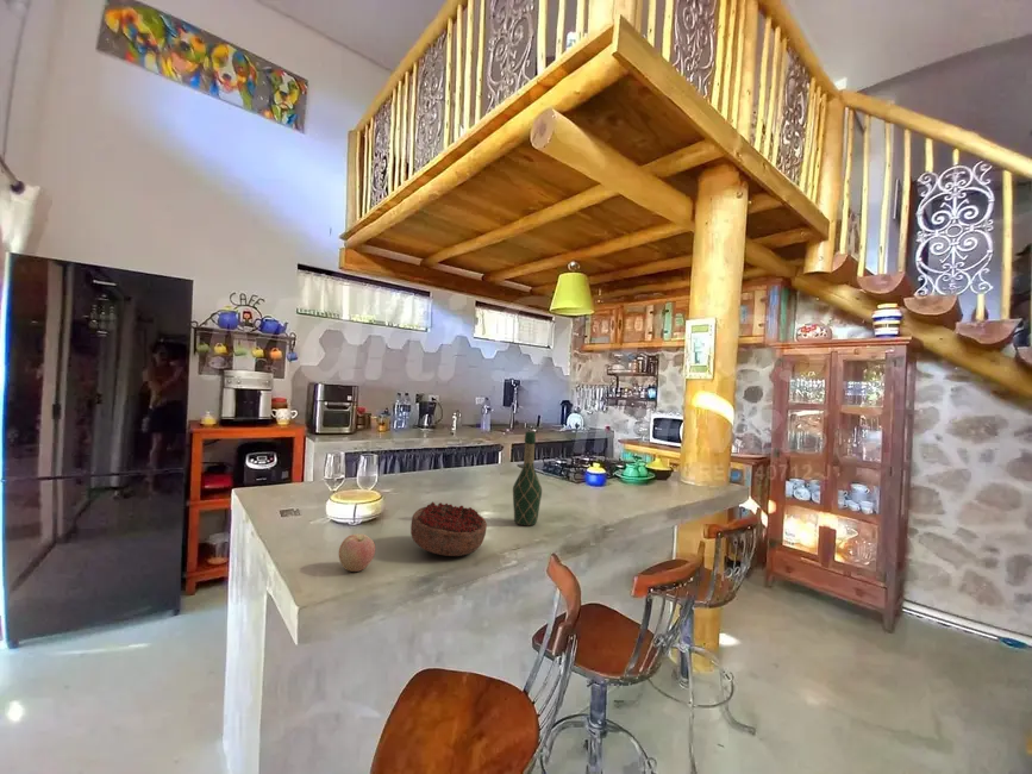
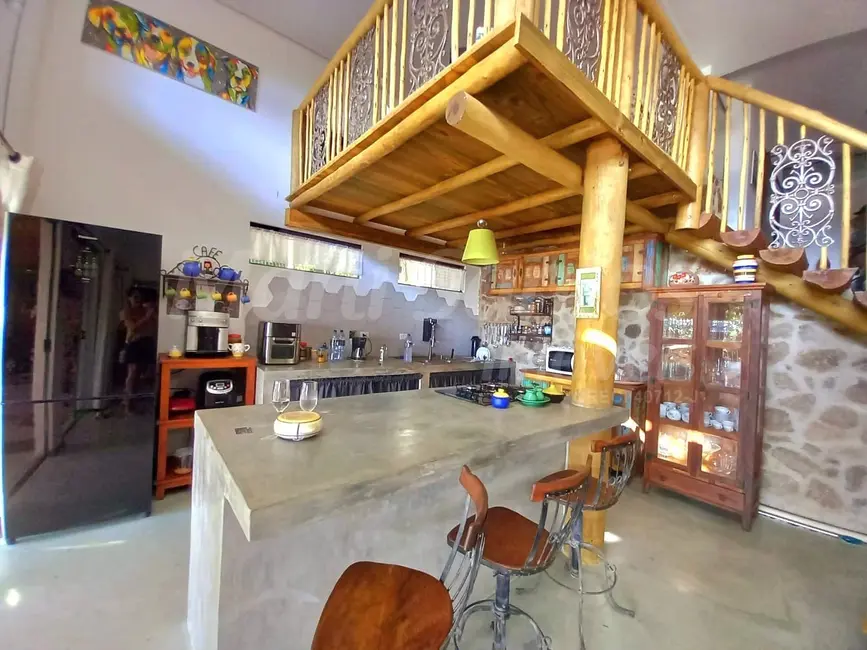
- apple [338,532,376,573]
- decorative bowl [409,501,488,557]
- wine bottle [512,431,543,526]
